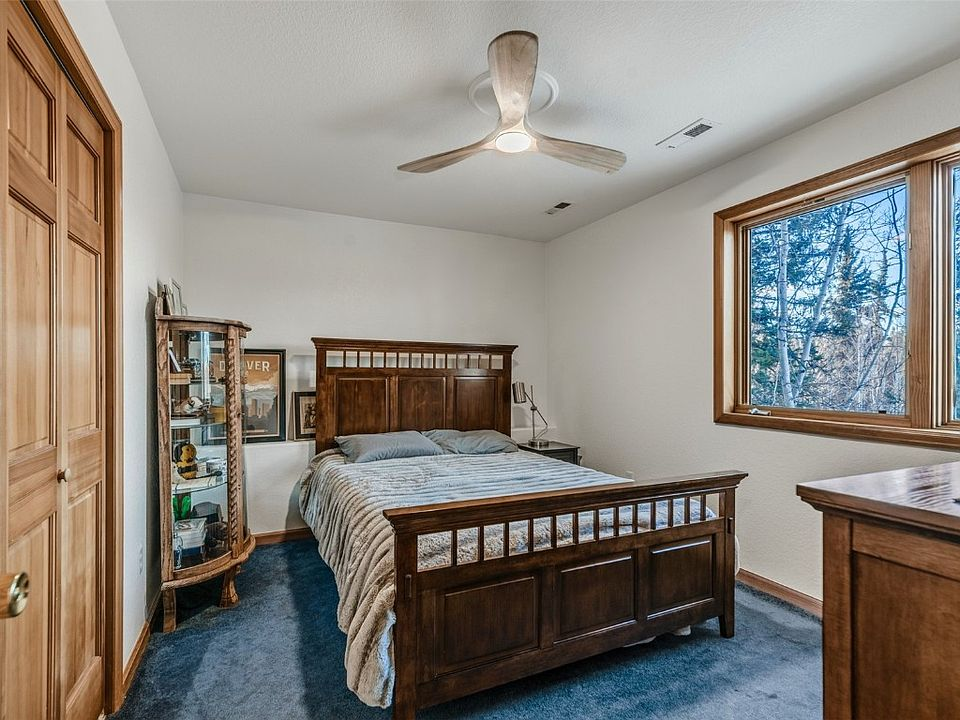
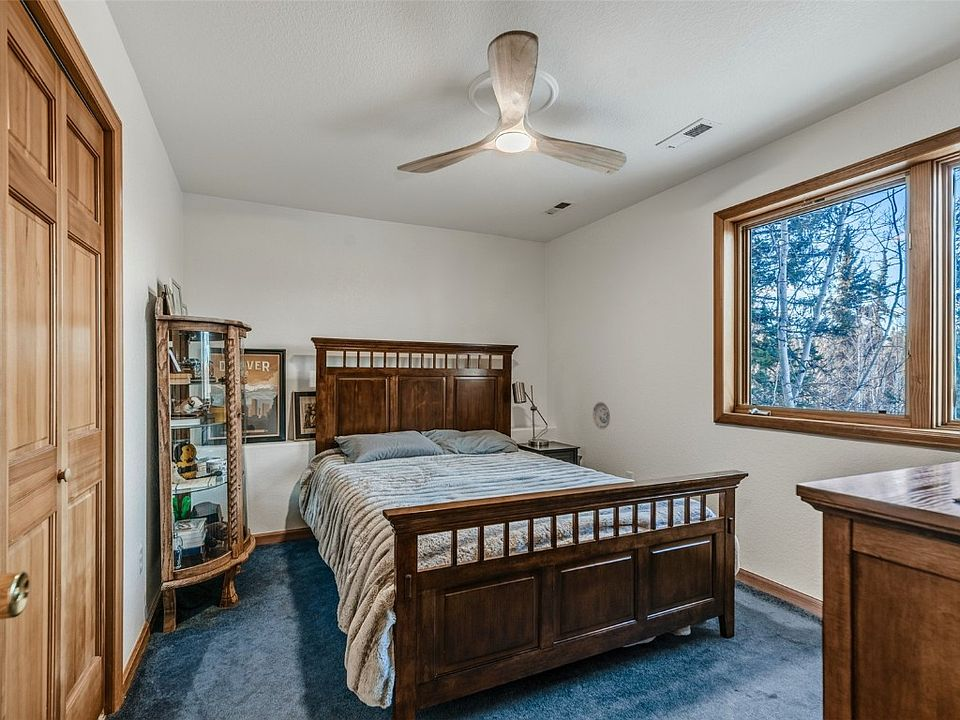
+ decorative plate [591,401,612,430]
